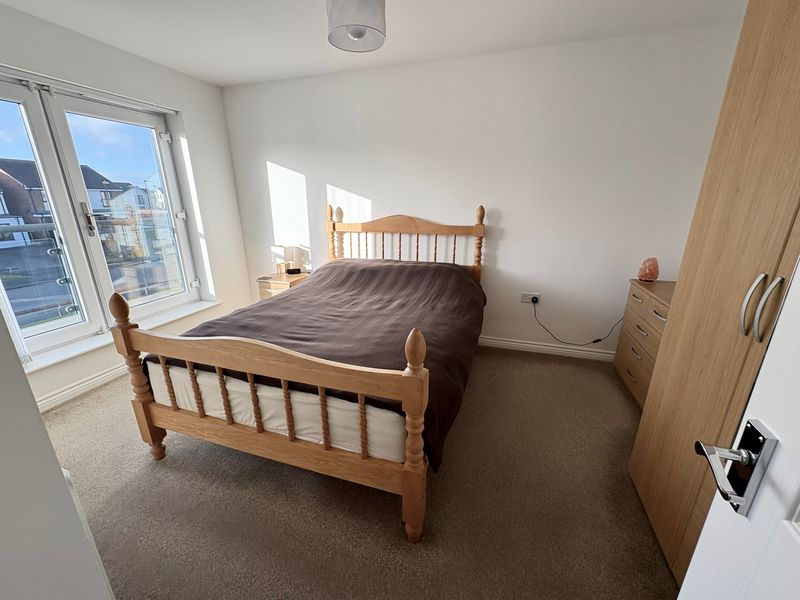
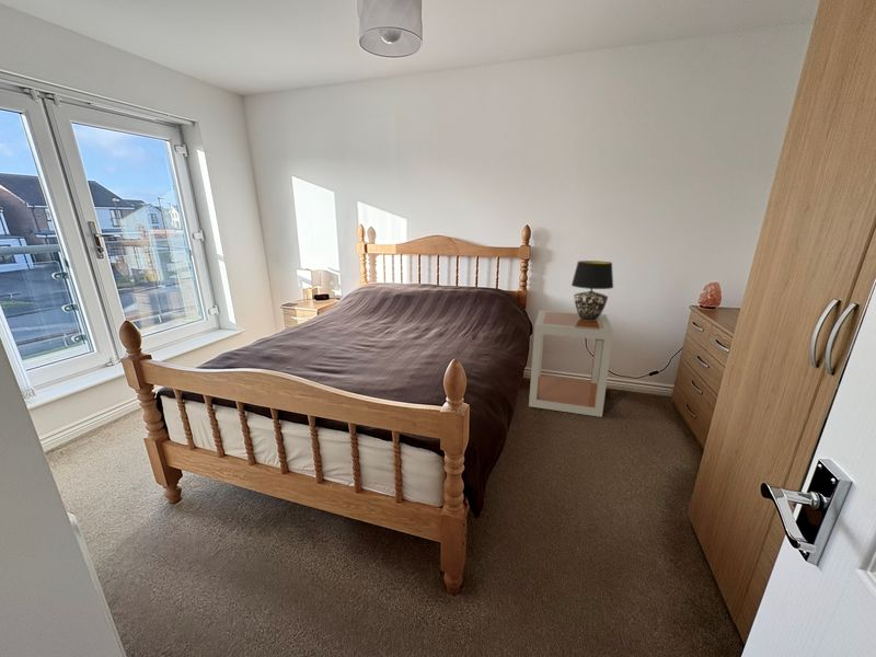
+ side table [528,309,614,418]
+ table lamp [570,260,614,321]
